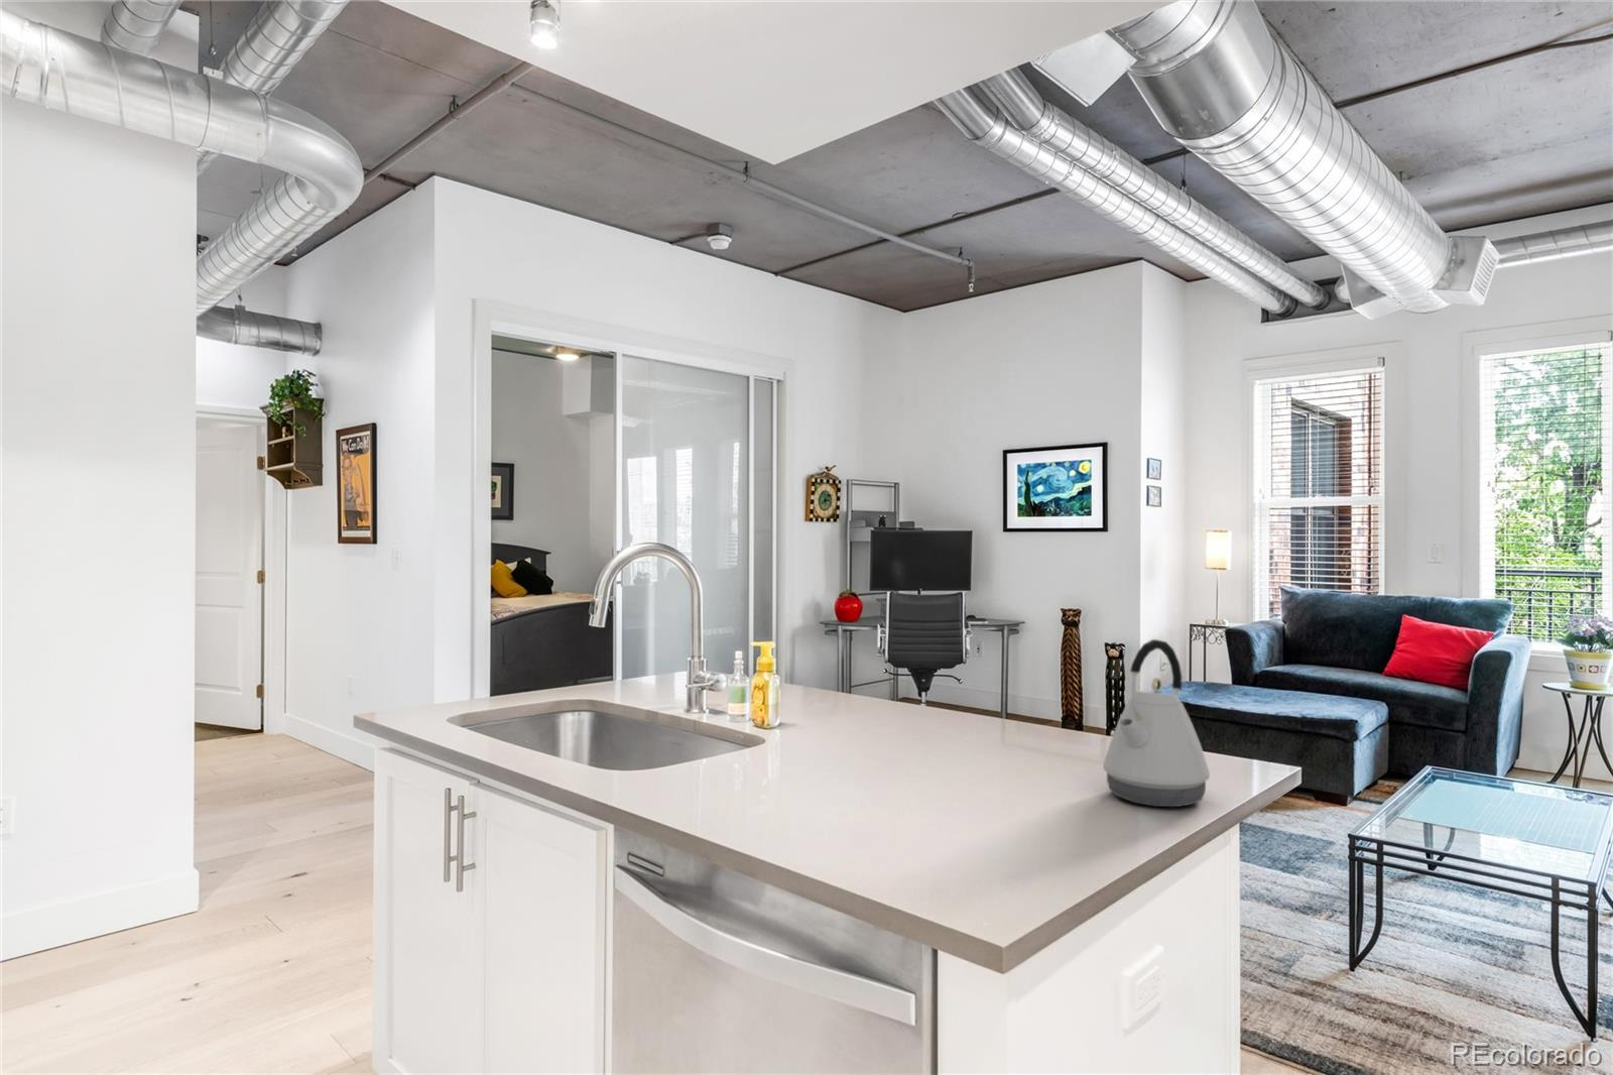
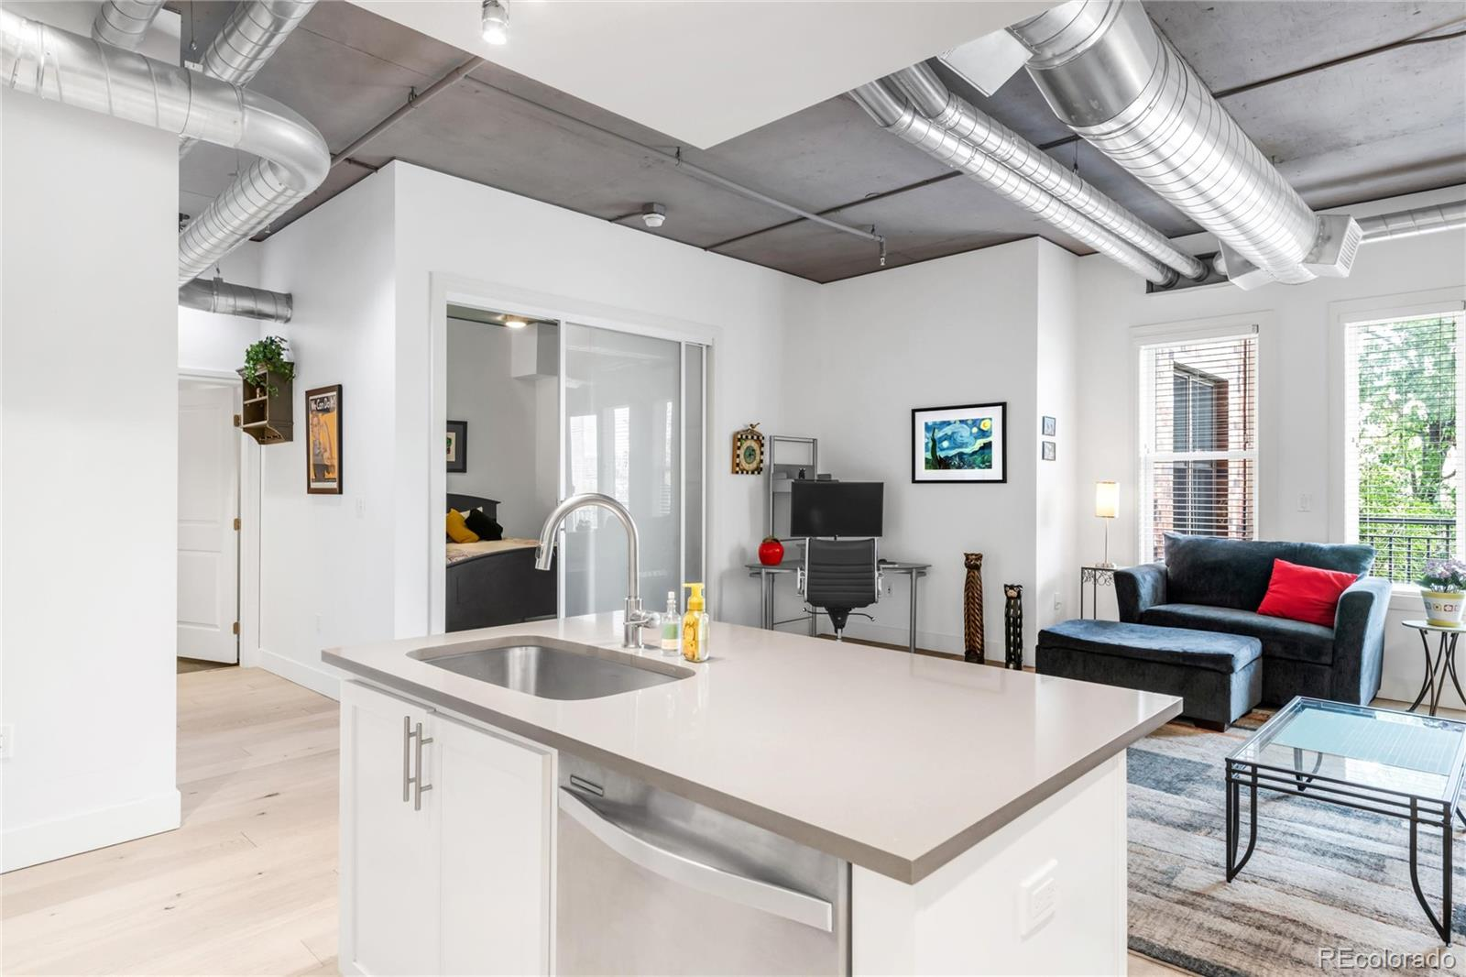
- kettle [1102,638,1211,807]
